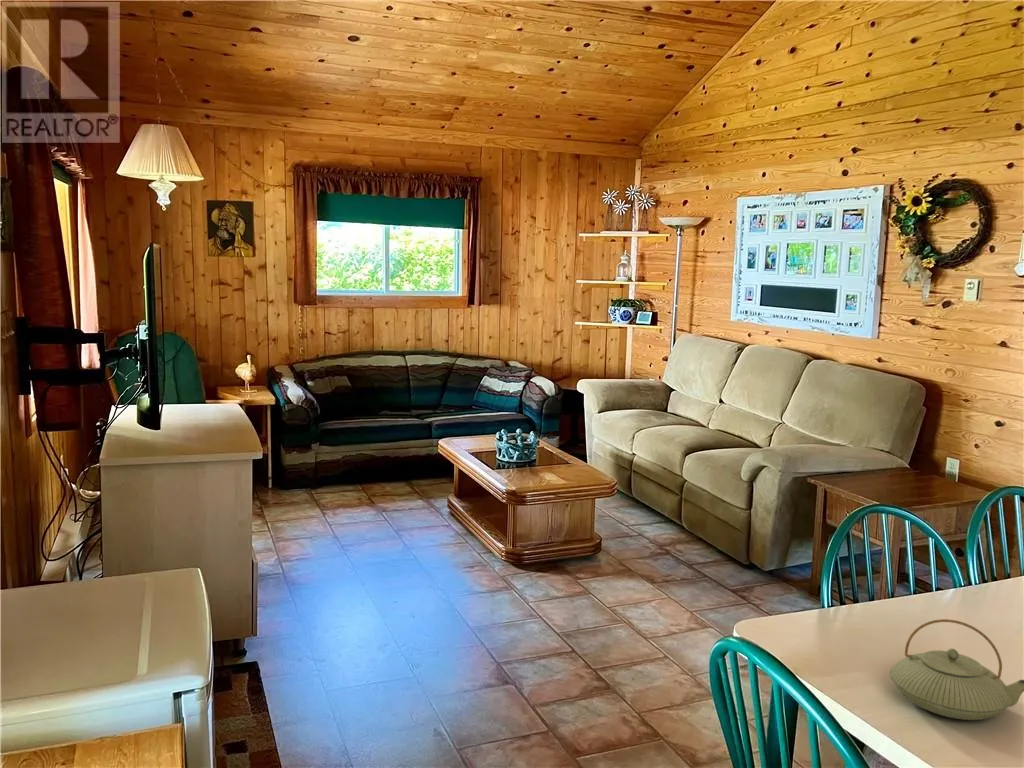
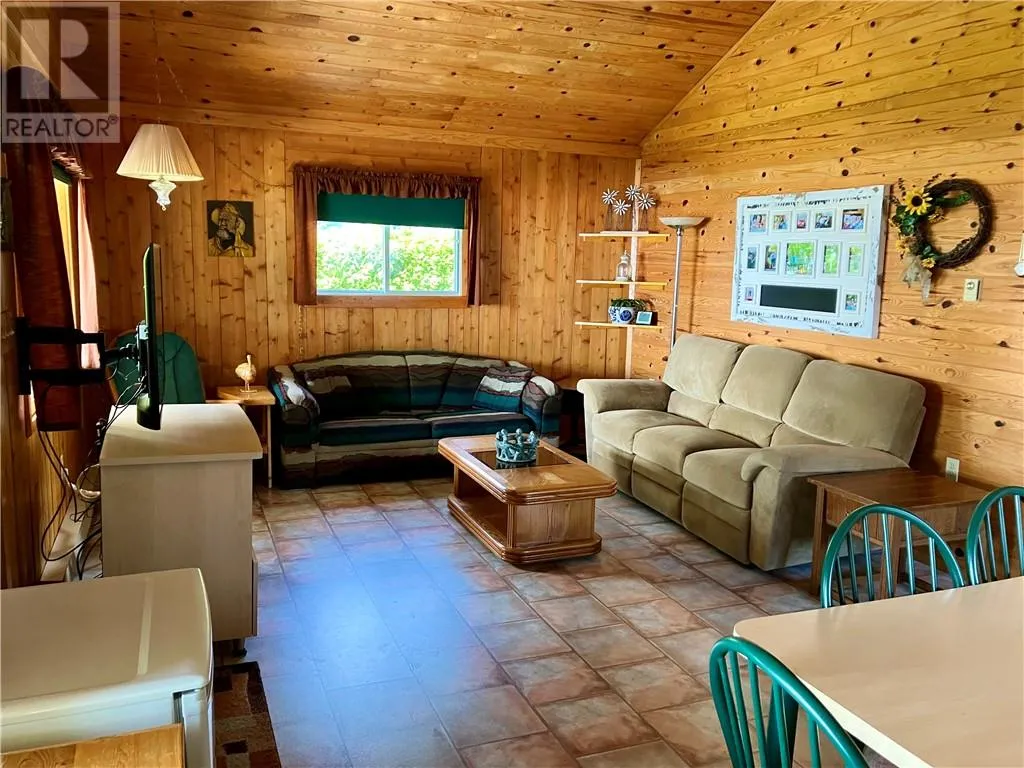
- teapot [889,618,1024,721]
